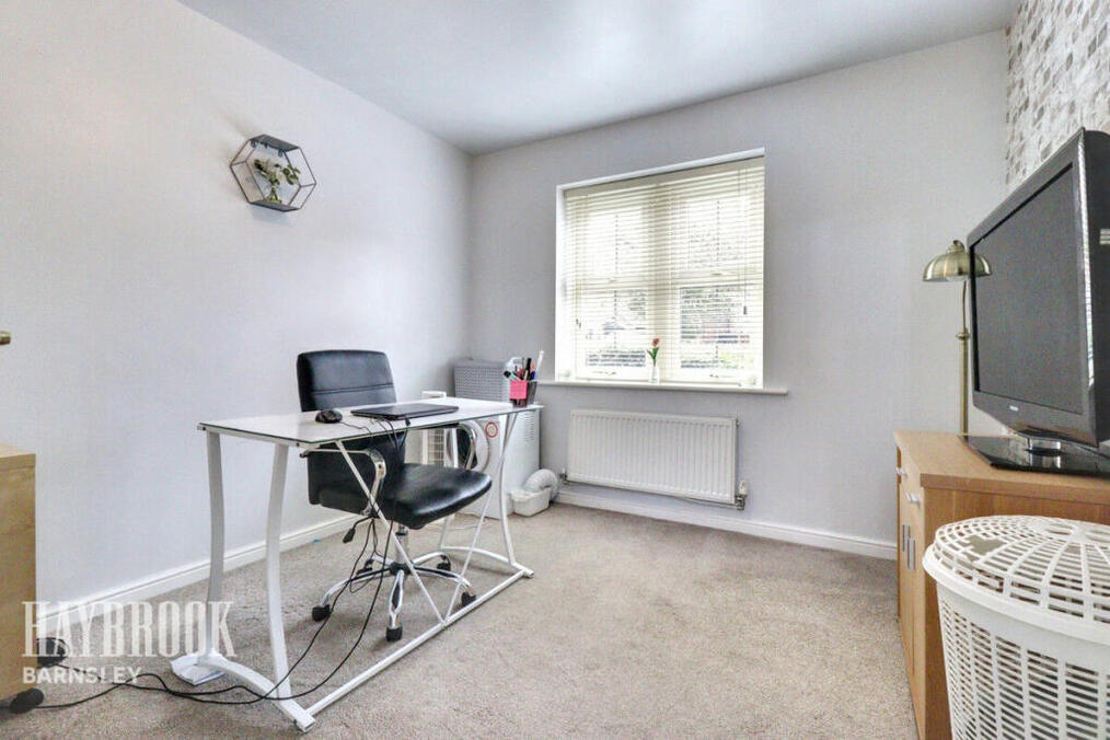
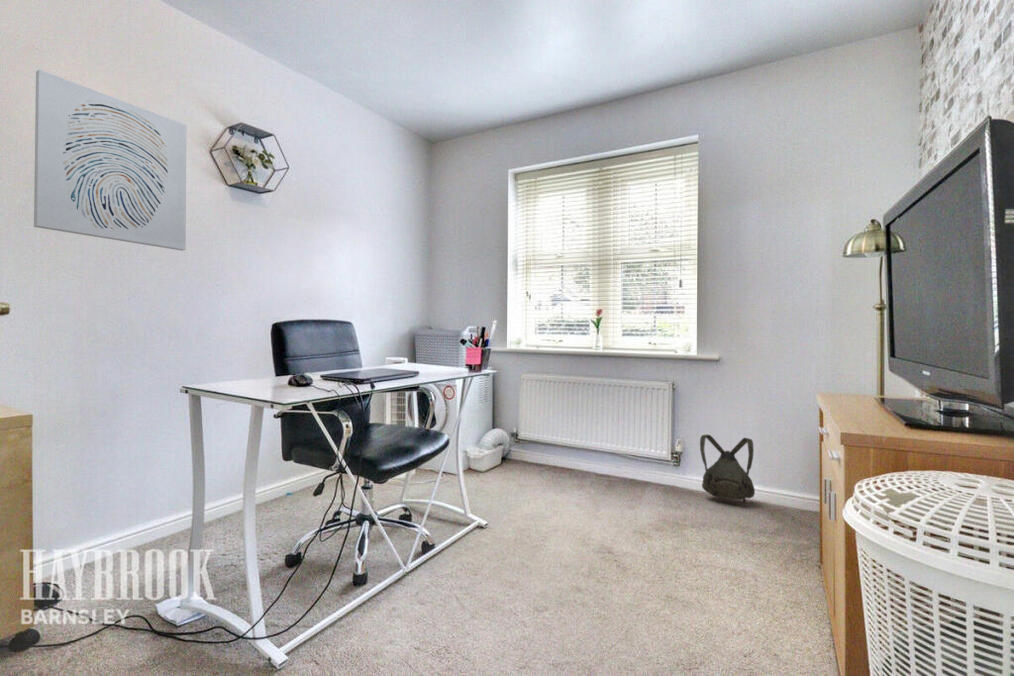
+ wall art [33,68,187,252]
+ backpack [699,434,756,503]
